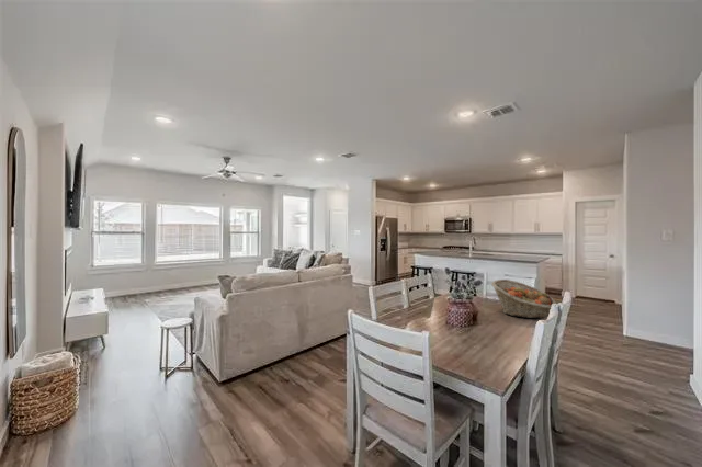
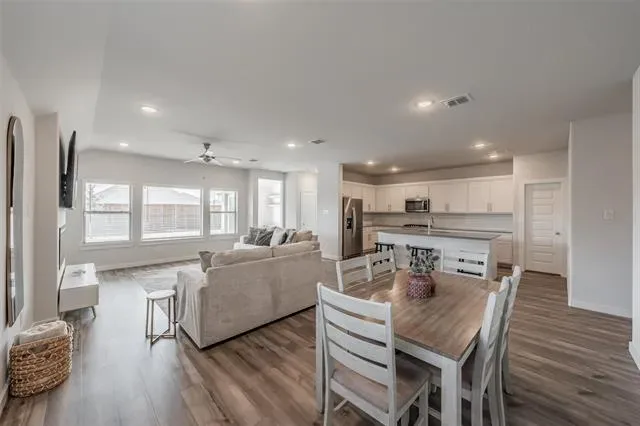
- fruit basket [490,278,557,319]
